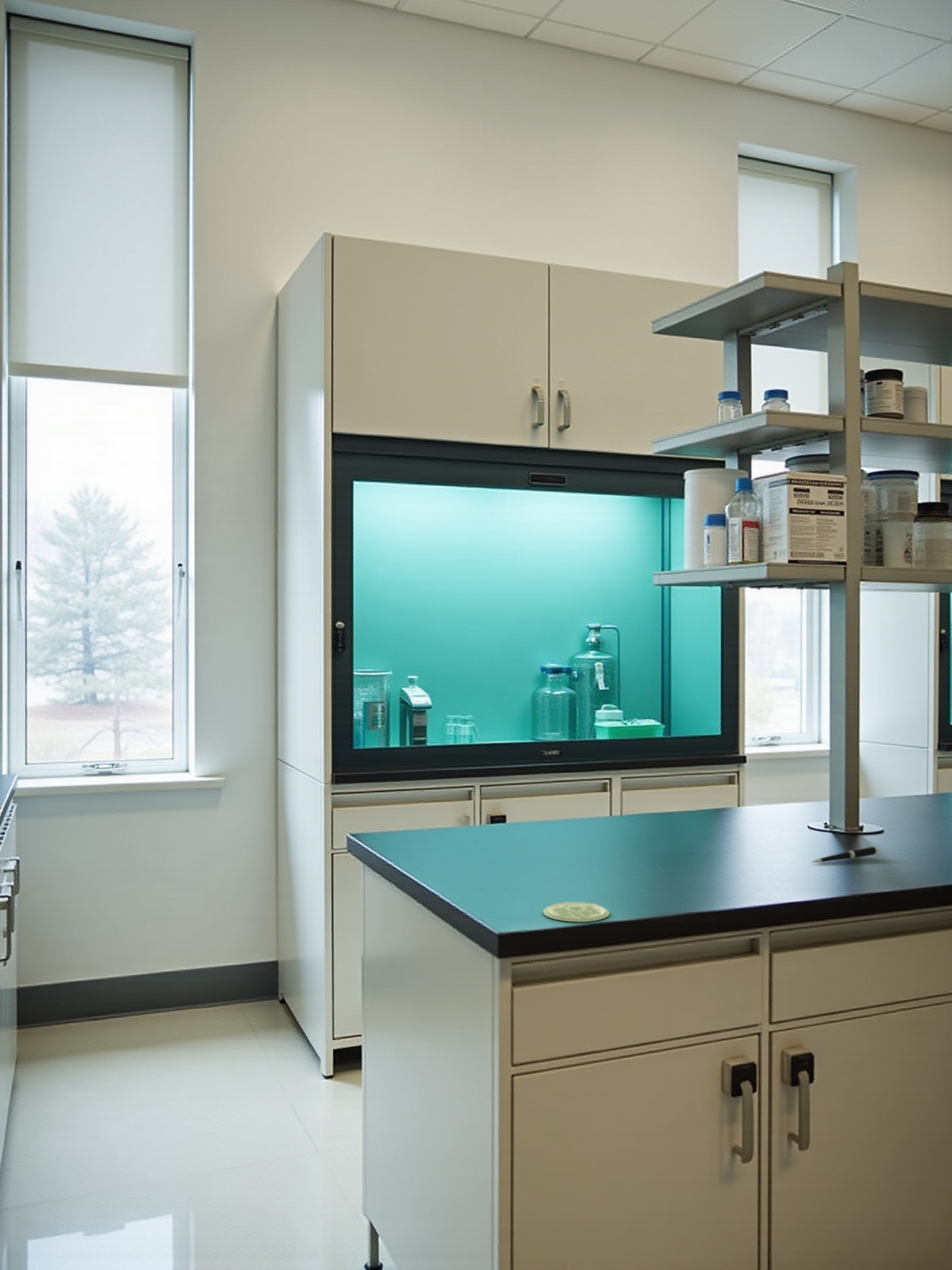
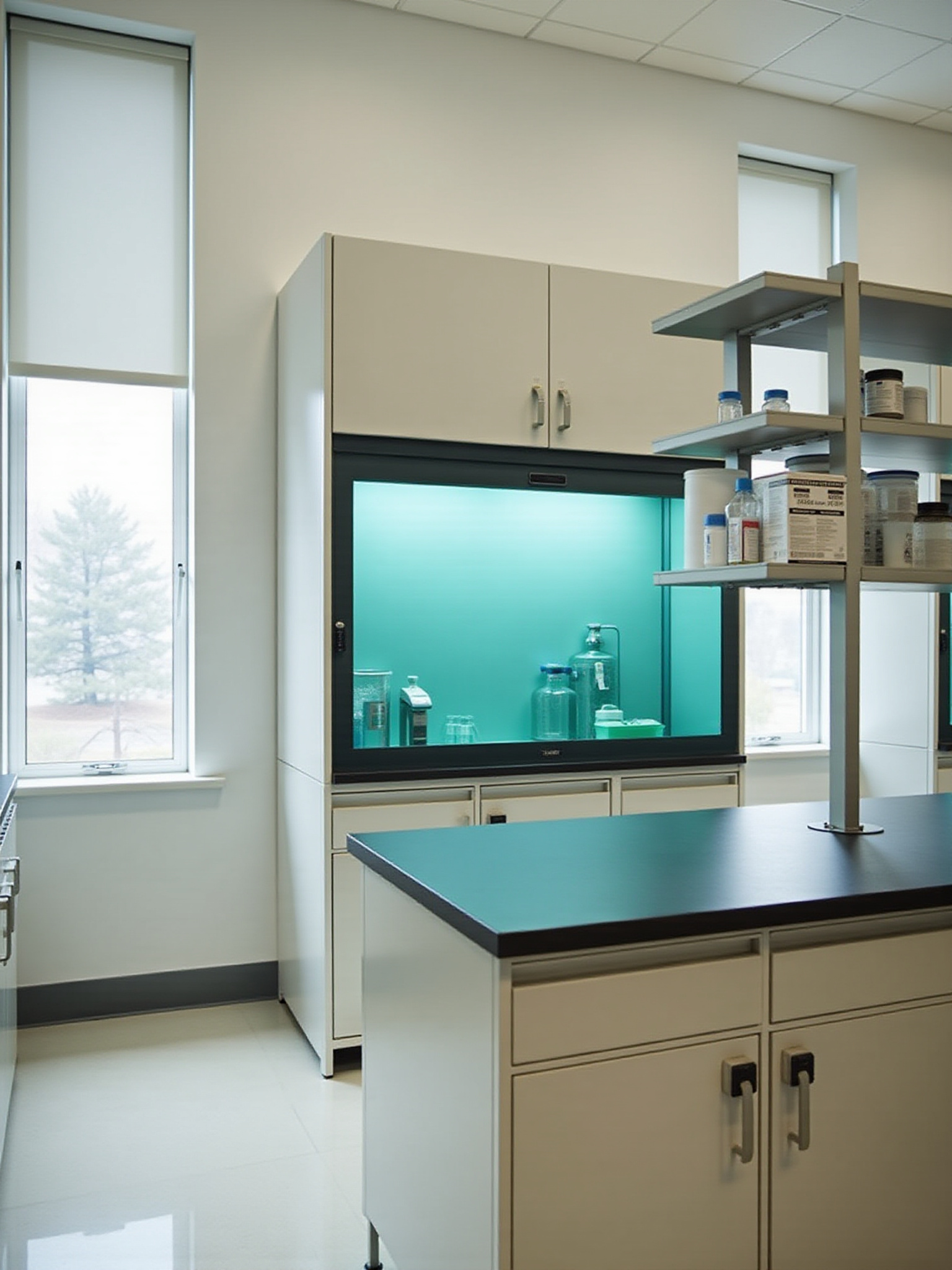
- petri dish [542,901,610,922]
- pen [811,846,878,863]
